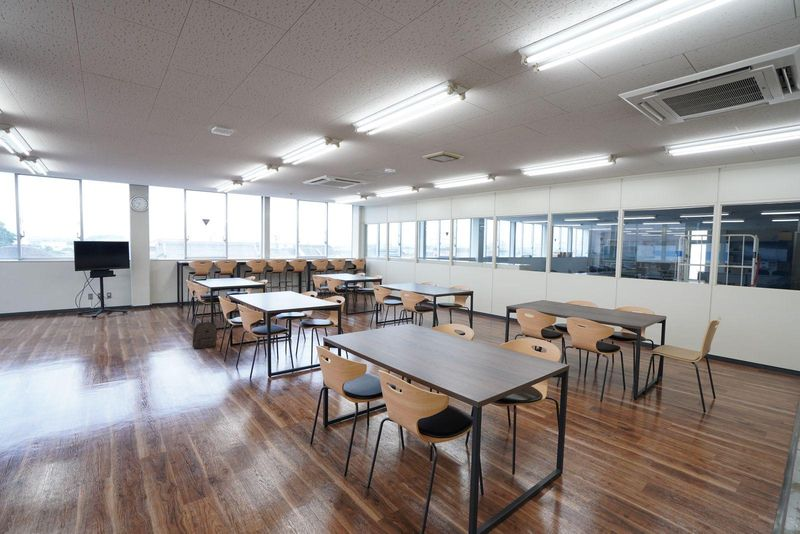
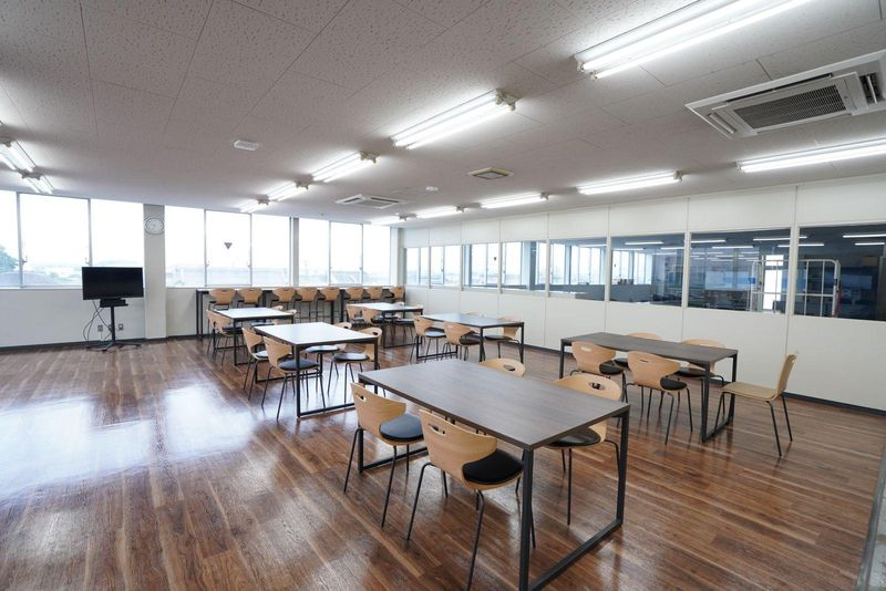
- backpack [191,319,218,350]
